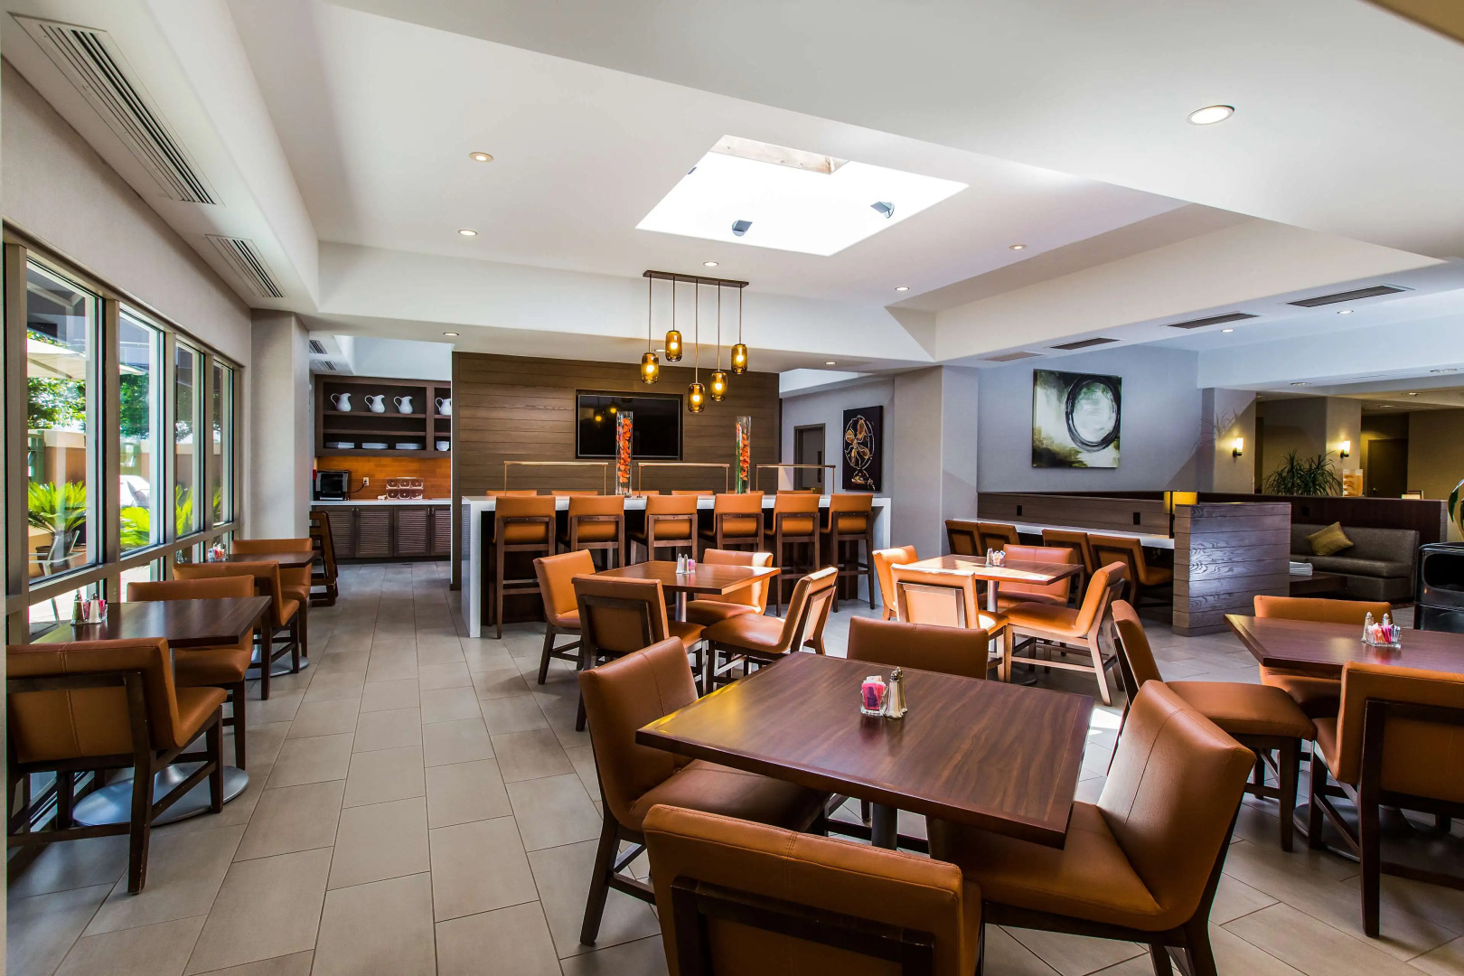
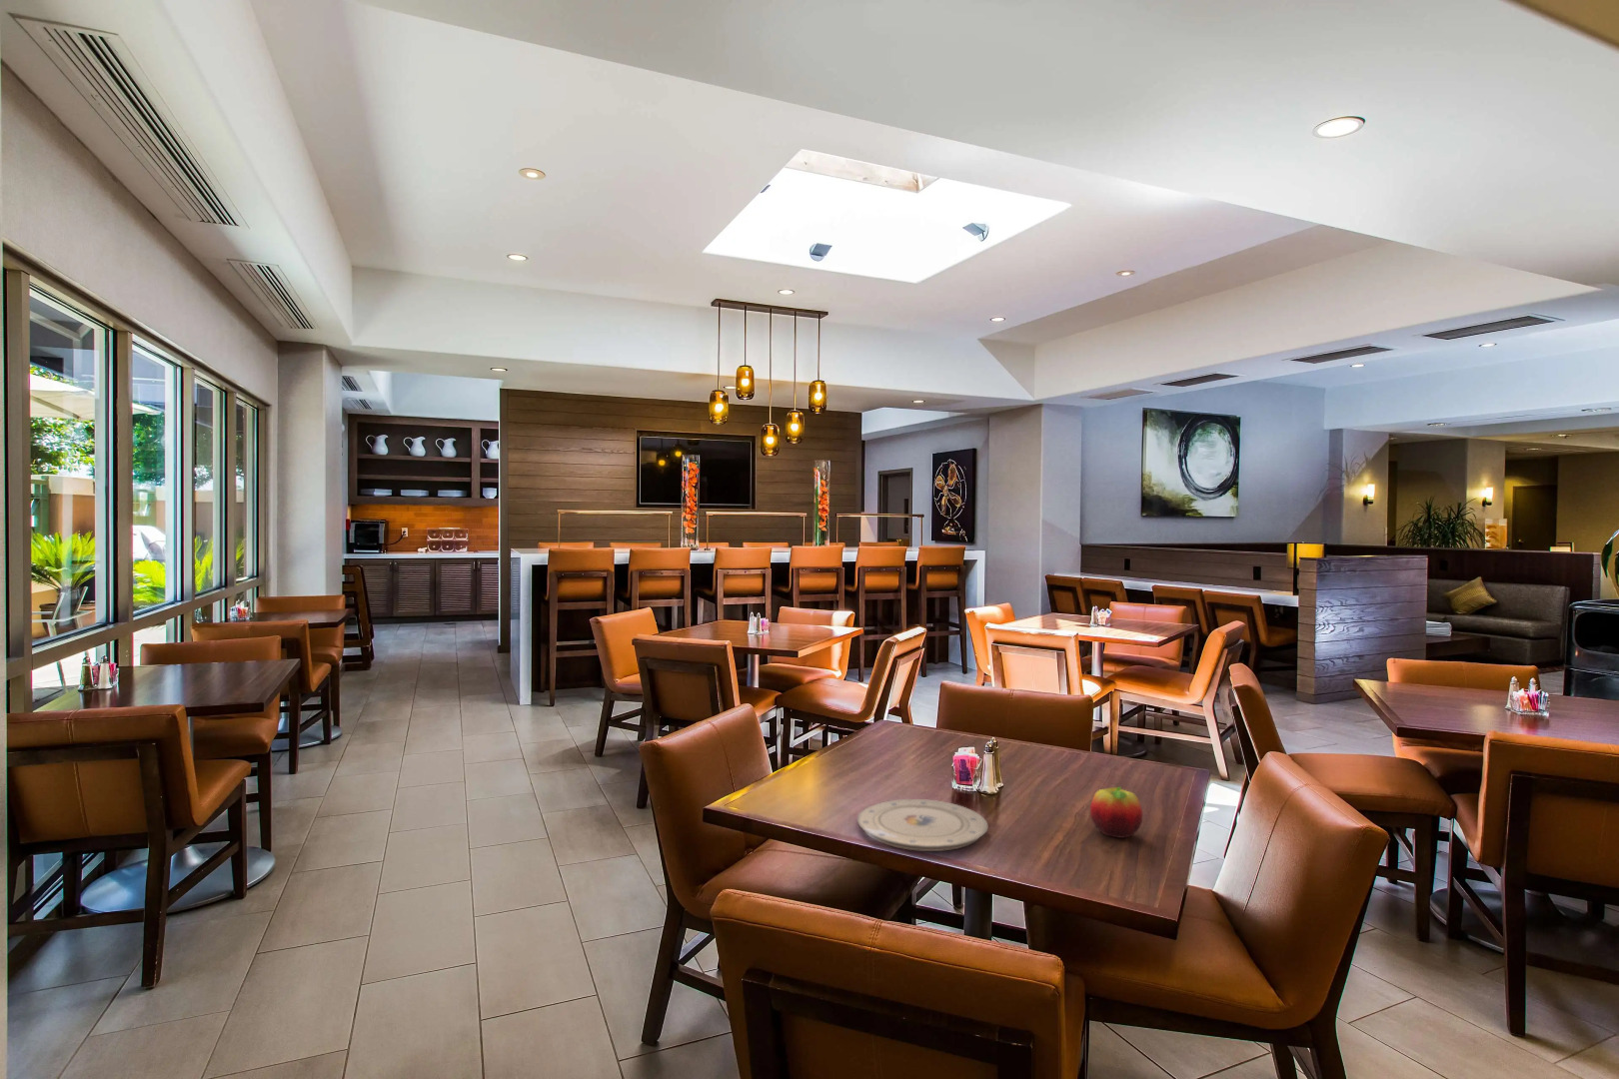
+ fruit [1089,786,1143,839]
+ plate [856,798,989,853]
